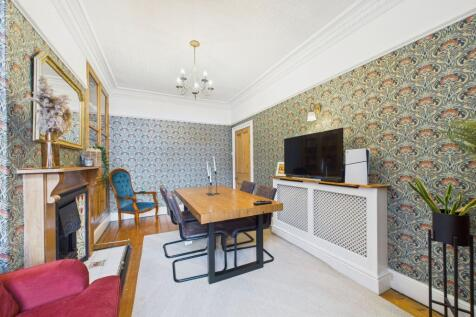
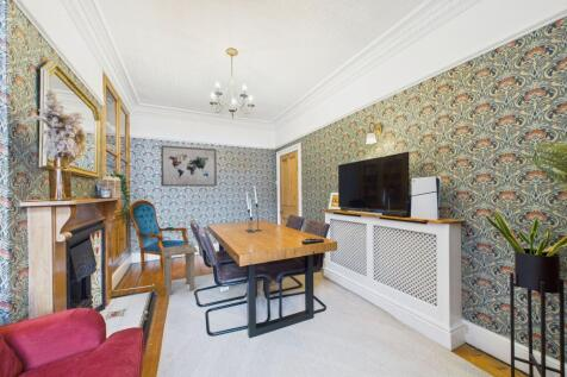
+ wall art [160,144,218,188]
+ side table [160,243,199,297]
